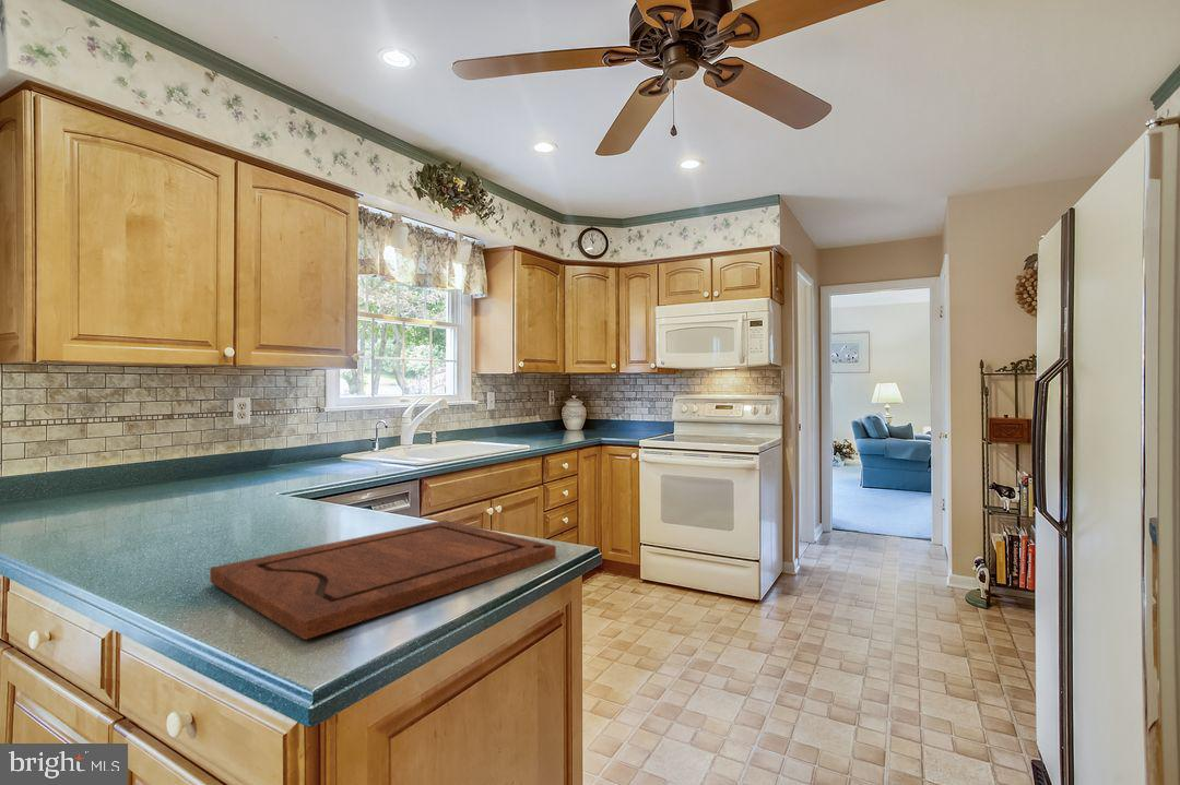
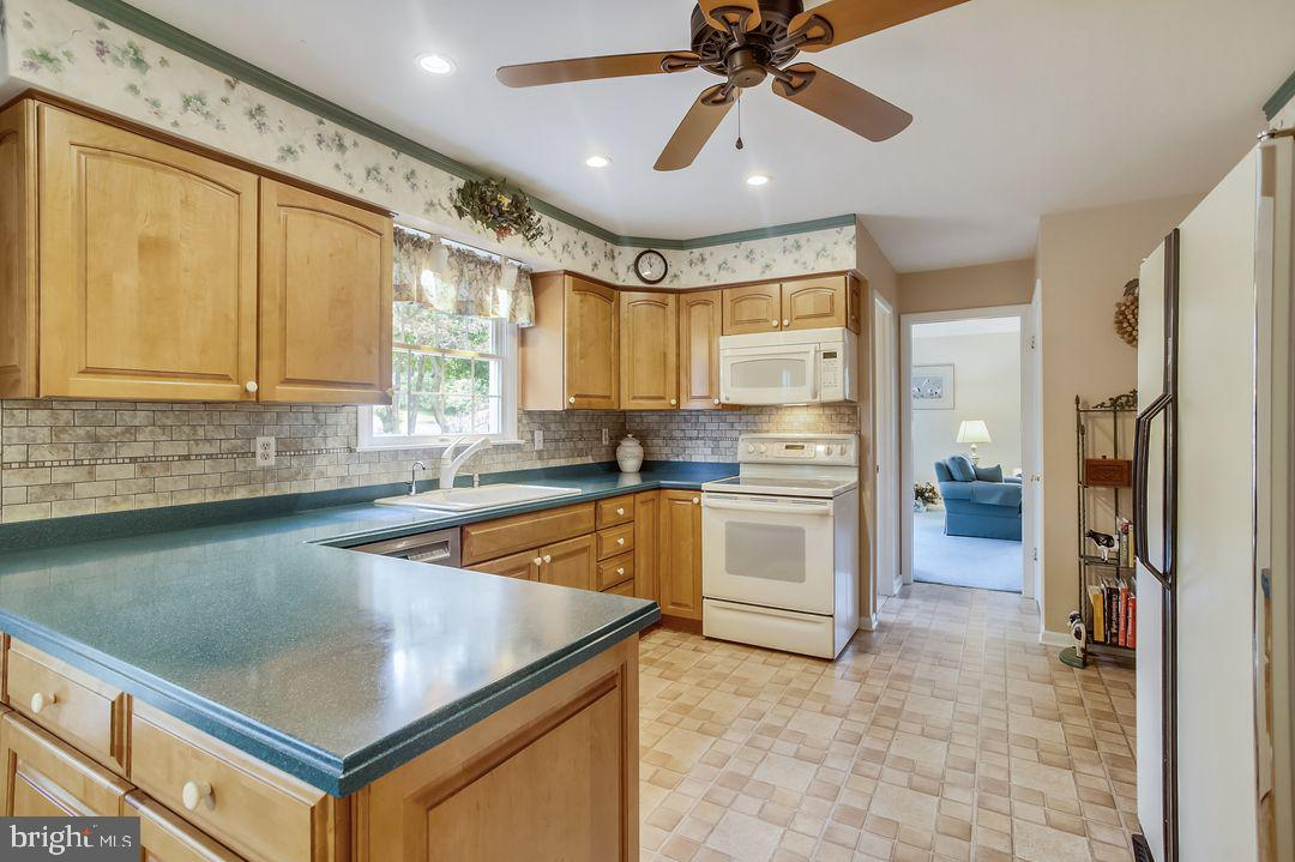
- cutting board [209,520,557,640]
